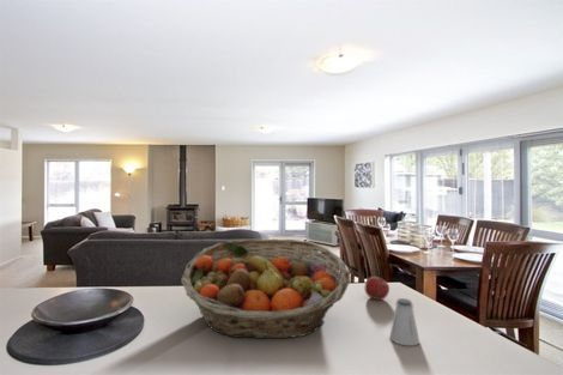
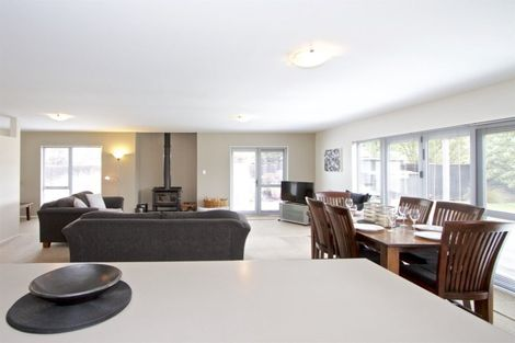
- fruit basket [180,237,350,339]
- apple [364,276,391,301]
- saltshaker [388,297,420,346]
